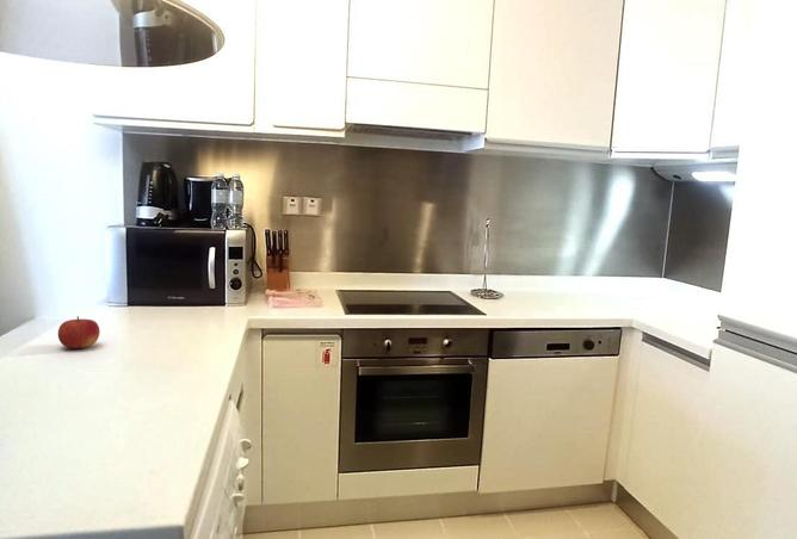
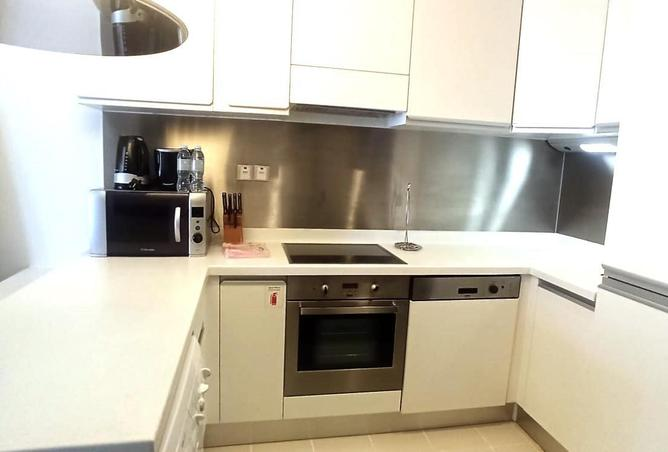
- fruit [57,315,101,349]
